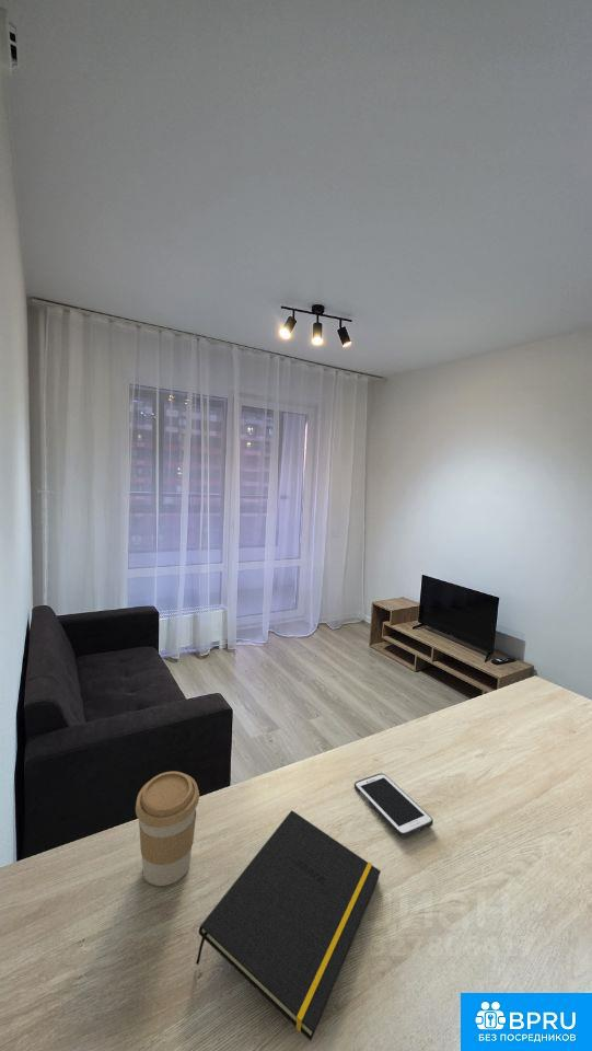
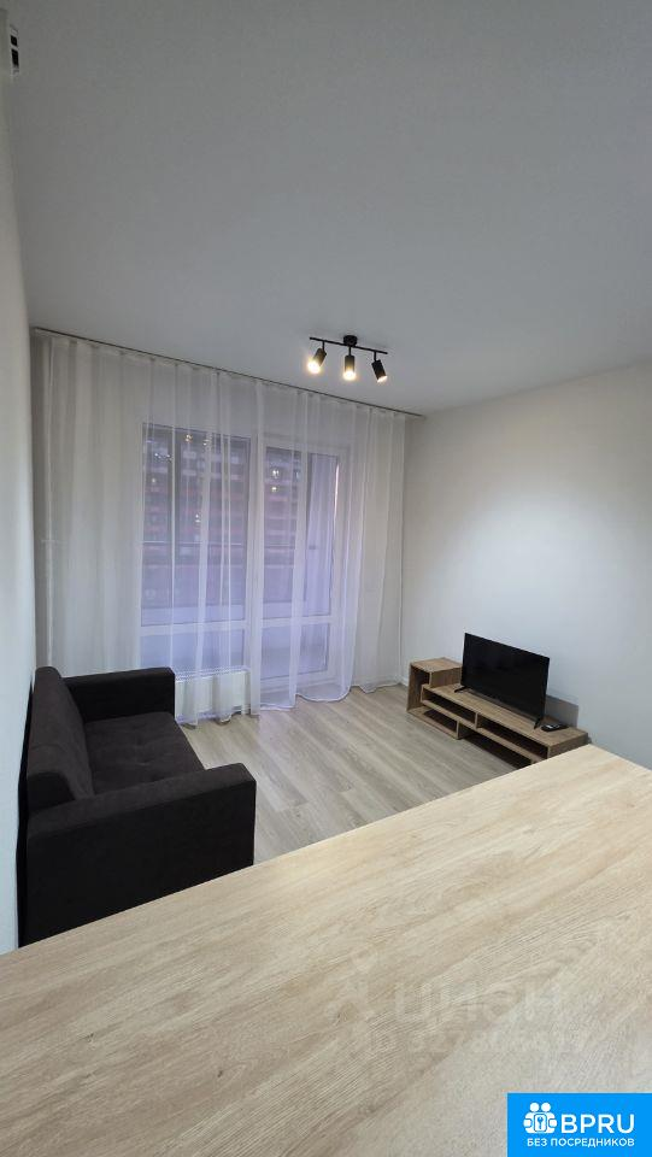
- coffee cup [135,771,200,887]
- notepad [195,809,382,1042]
- cell phone [353,772,434,839]
